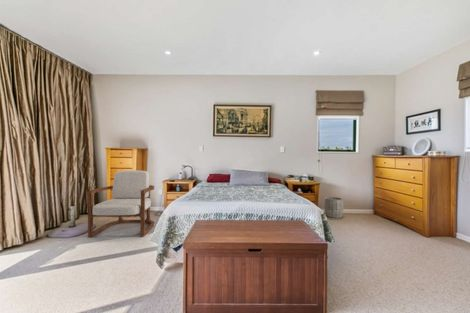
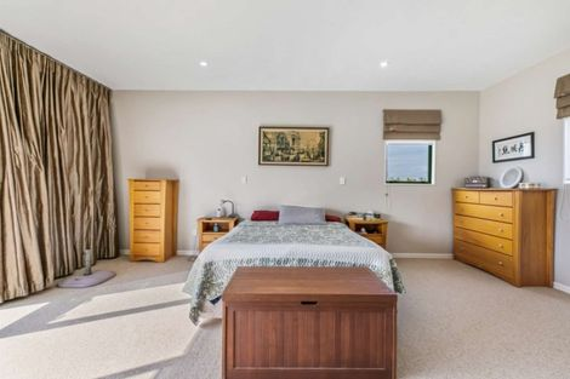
- armchair [87,169,155,238]
- woven basket [323,196,345,219]
